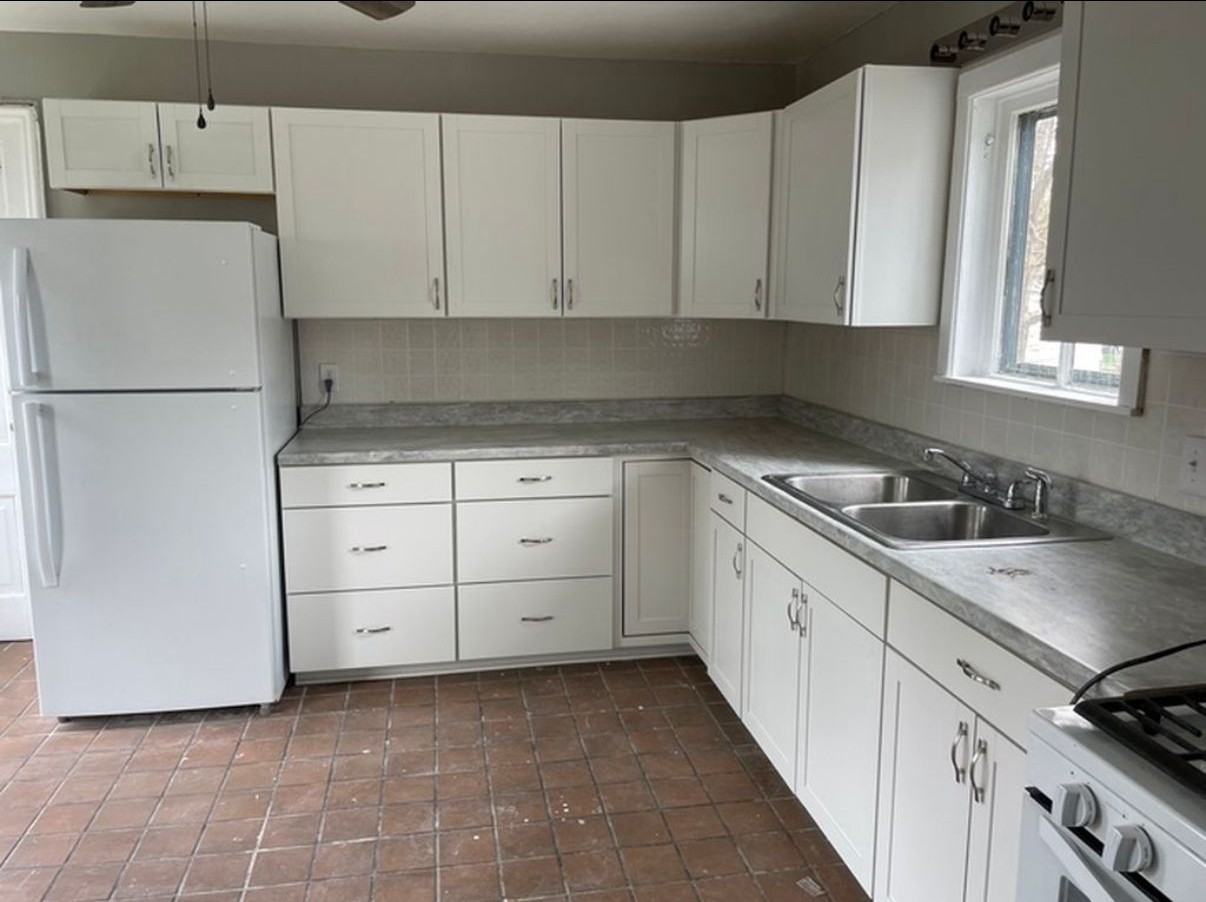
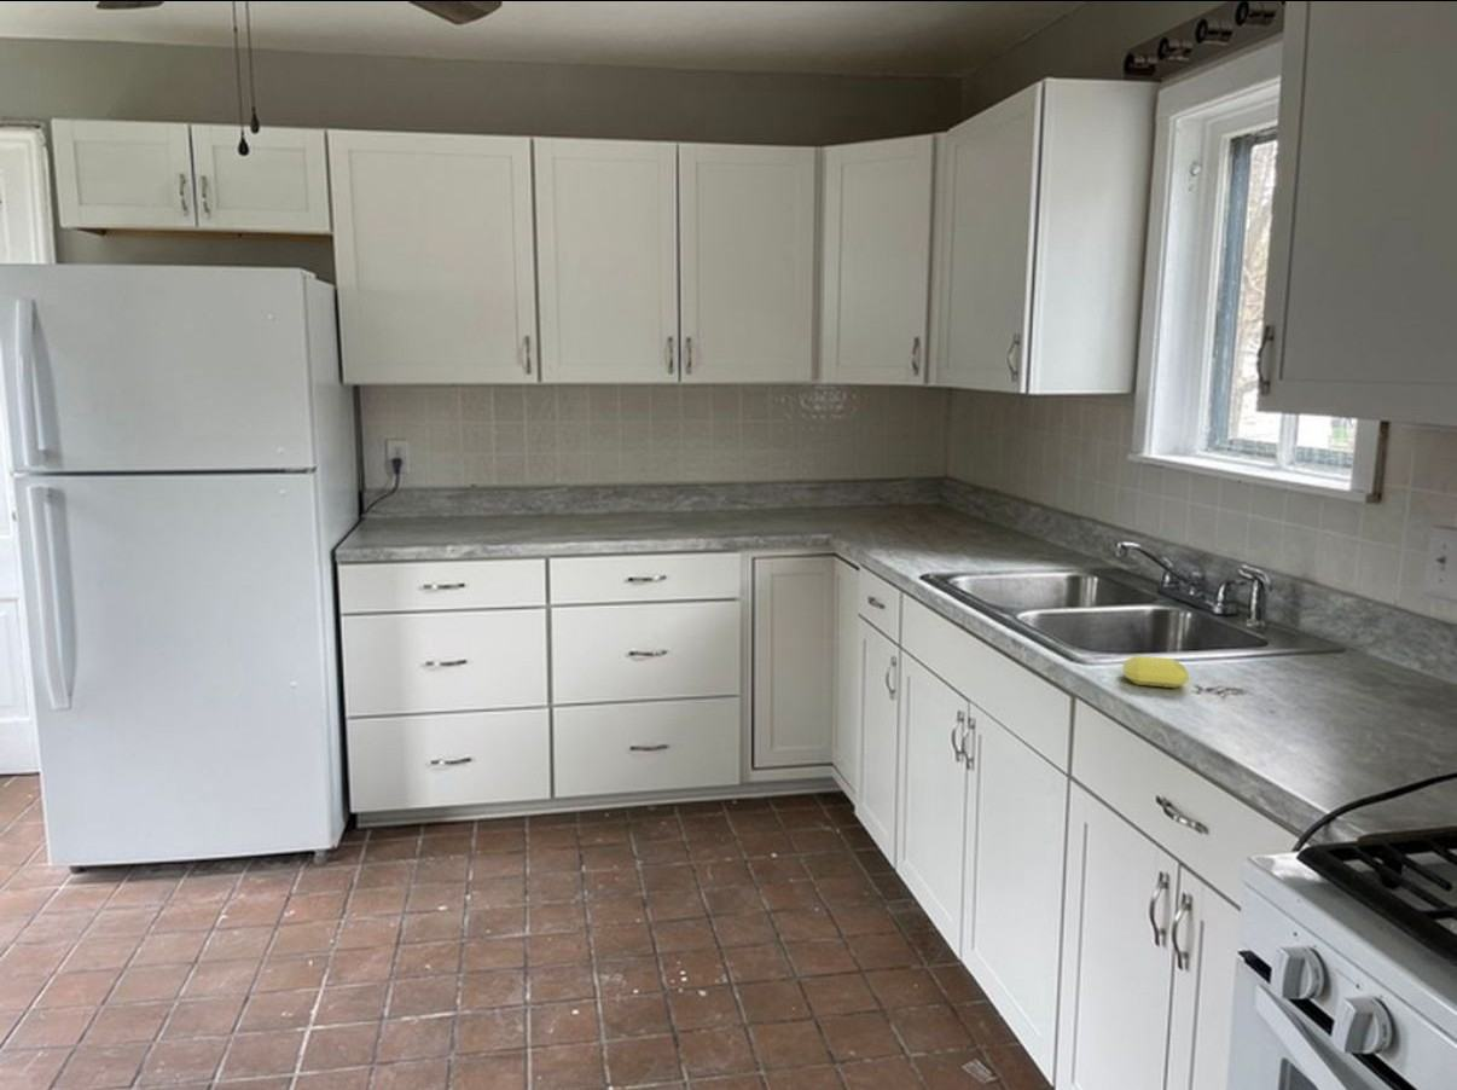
+ soap bar [1121,655,1190,689]
